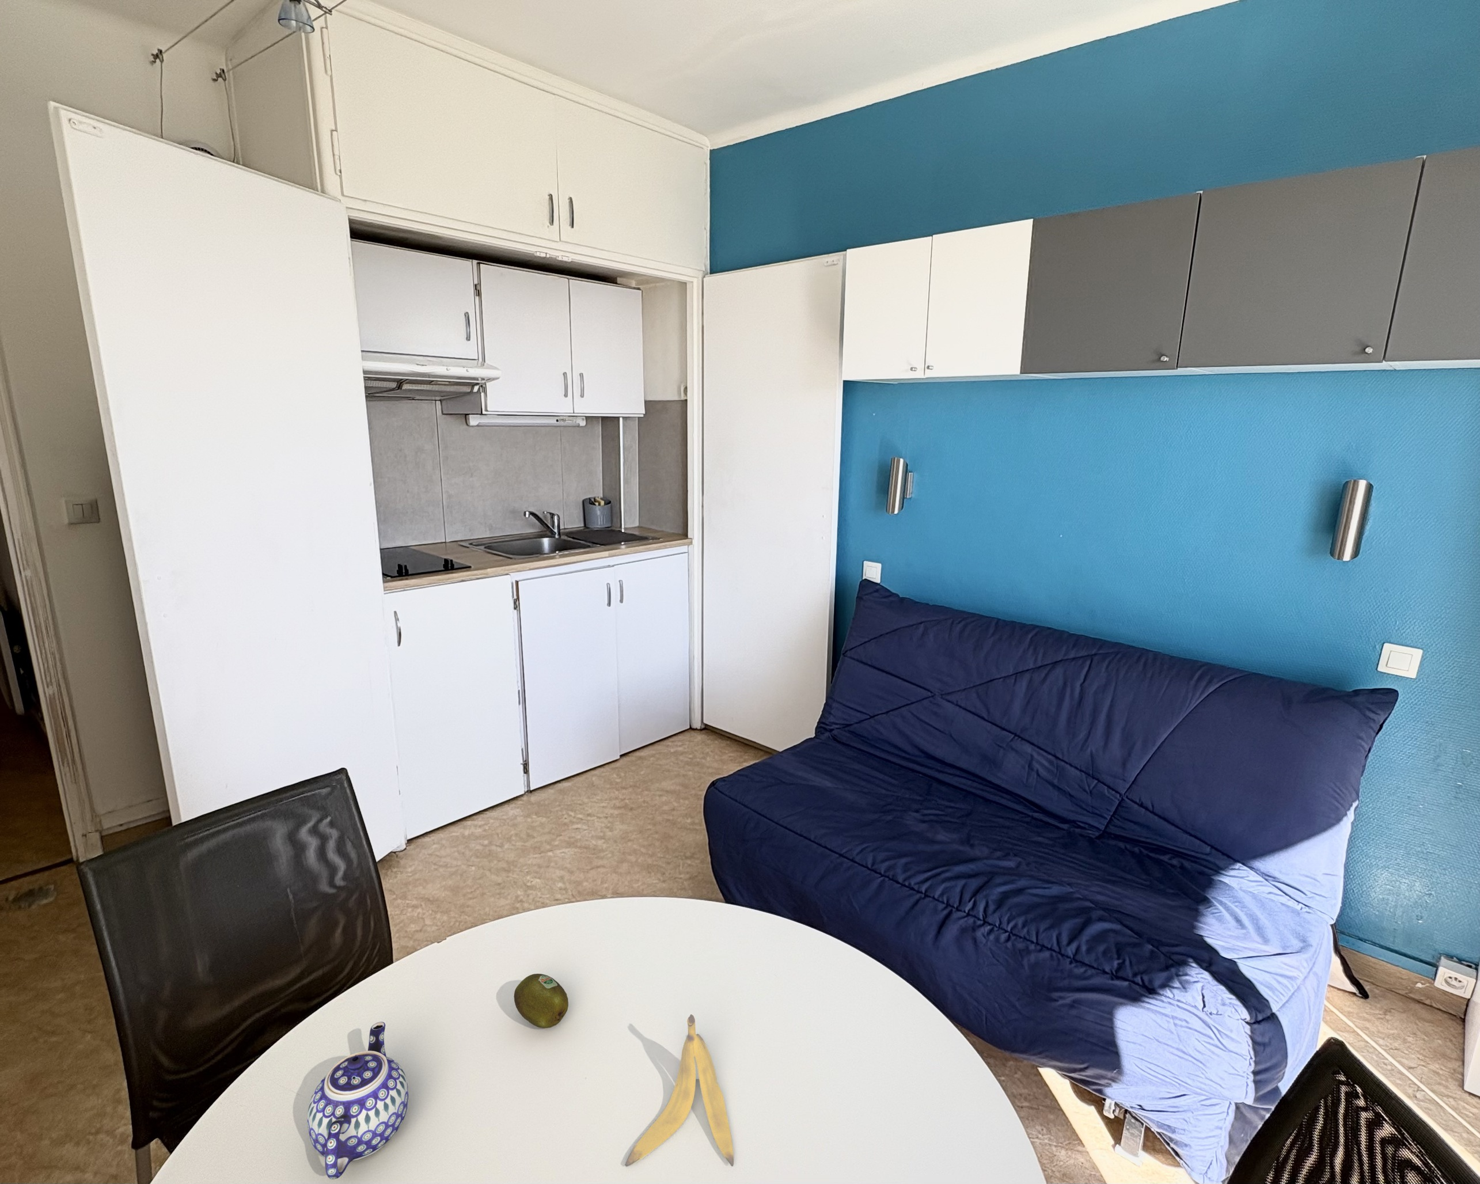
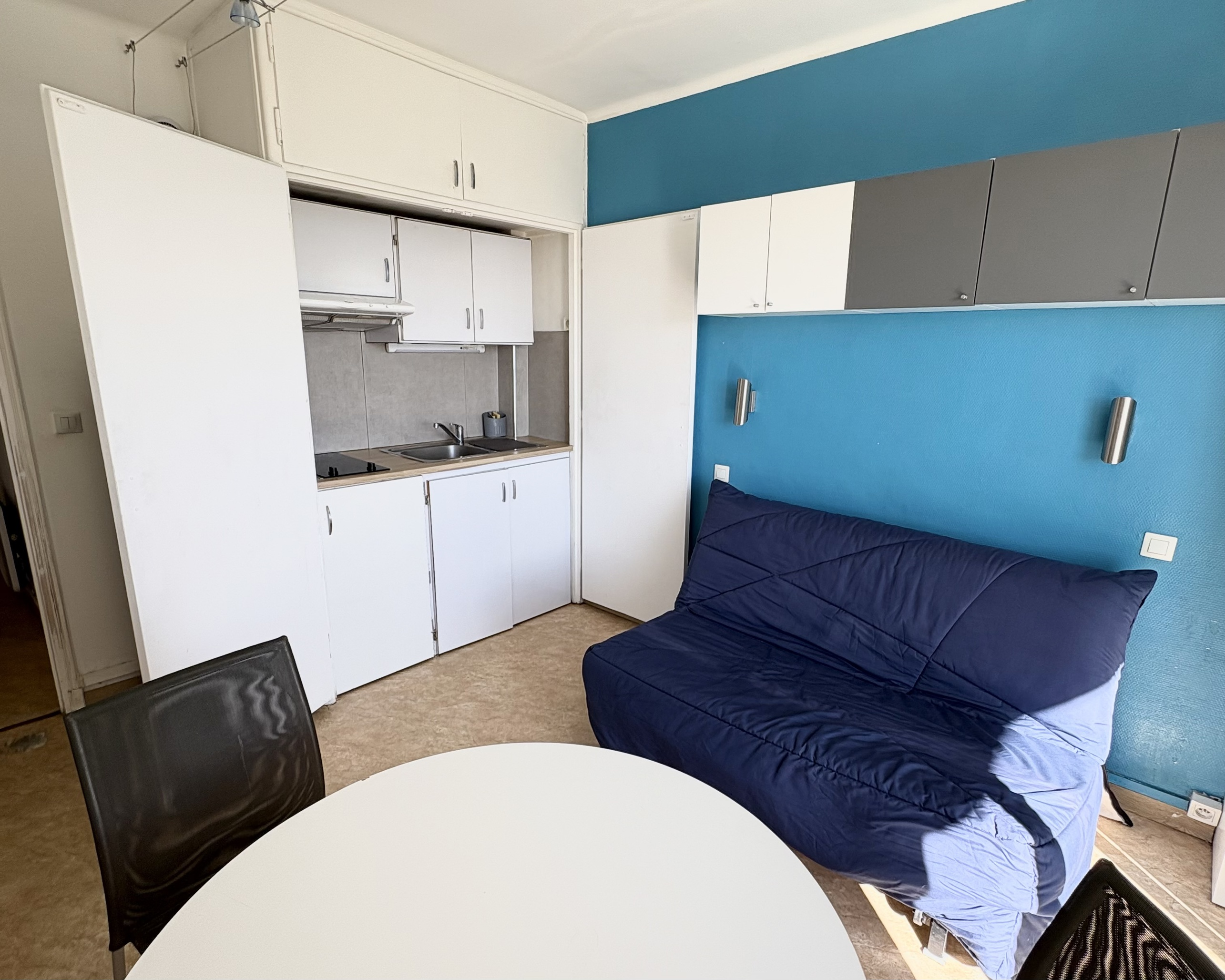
- fruit [513,974,569,1029]
- teapot [307,1021,408,1180]
- banana peel [625,1014,735,1167]
